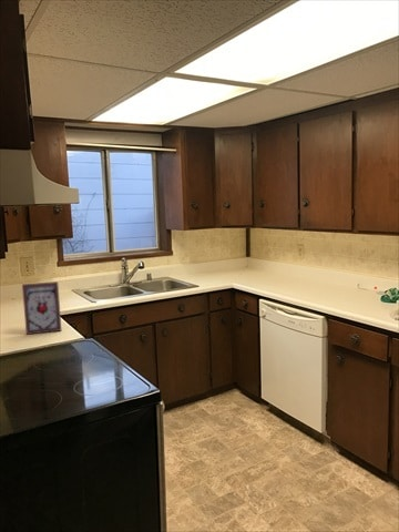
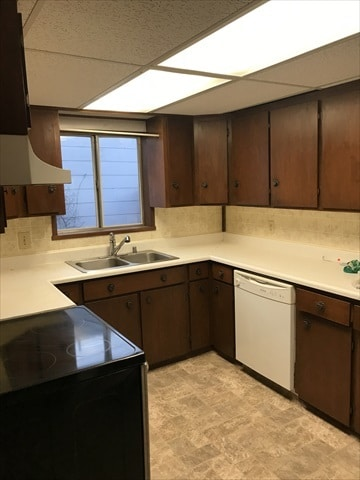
- picture frame [21,280,62,336]
